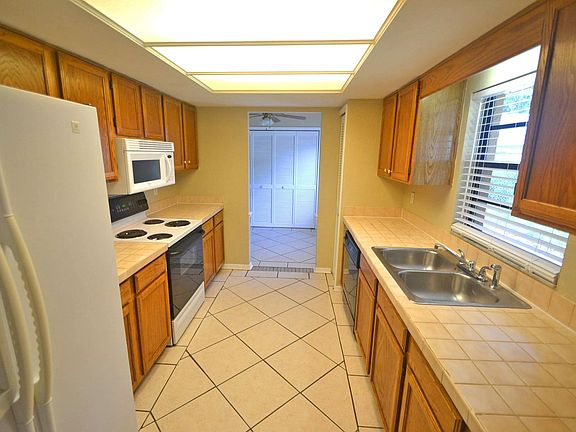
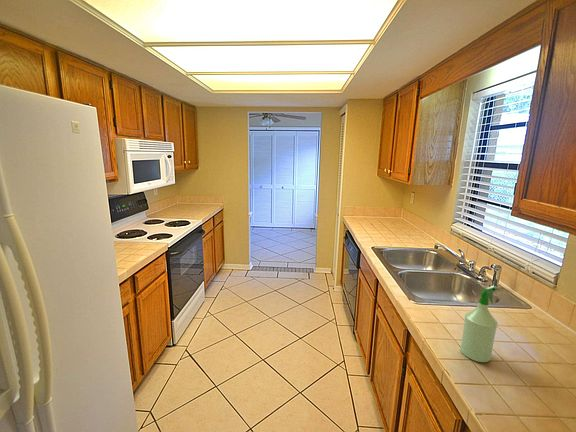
+ spray bottle [460,286,499,363]
